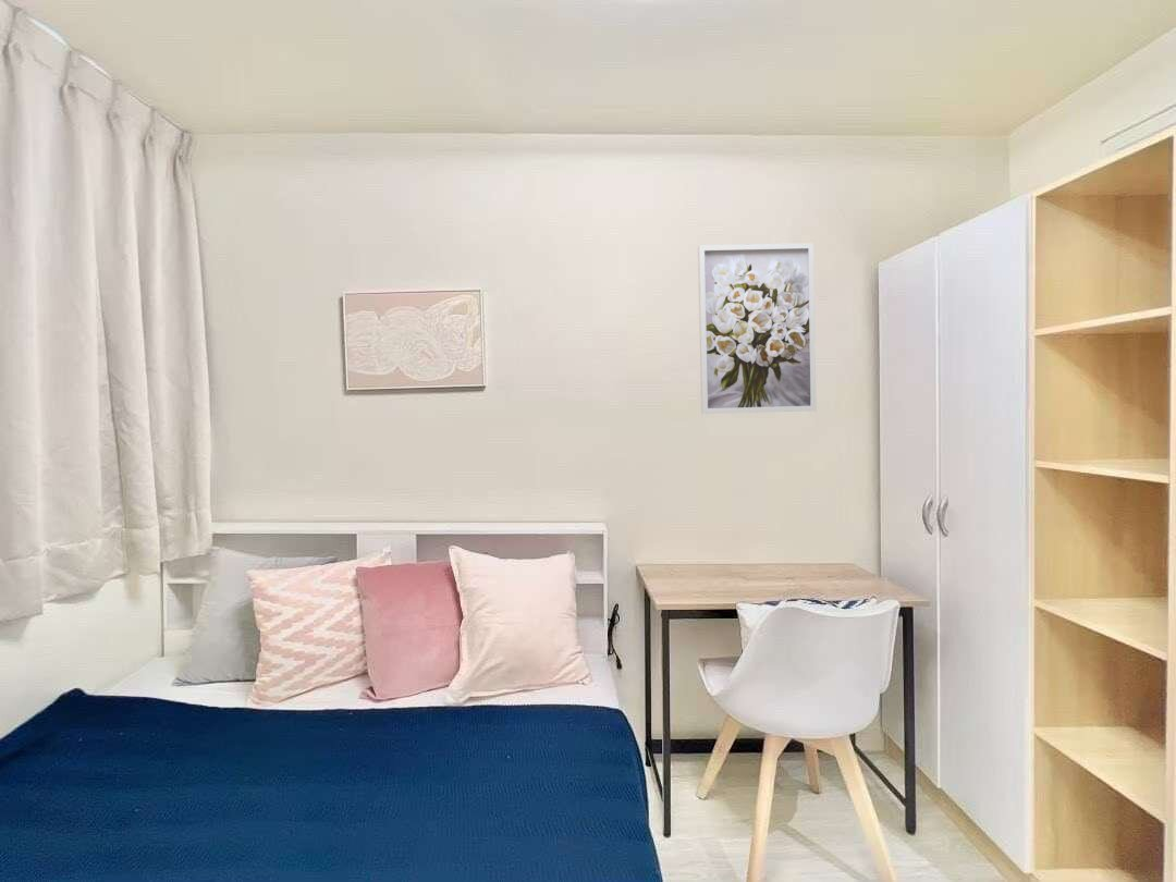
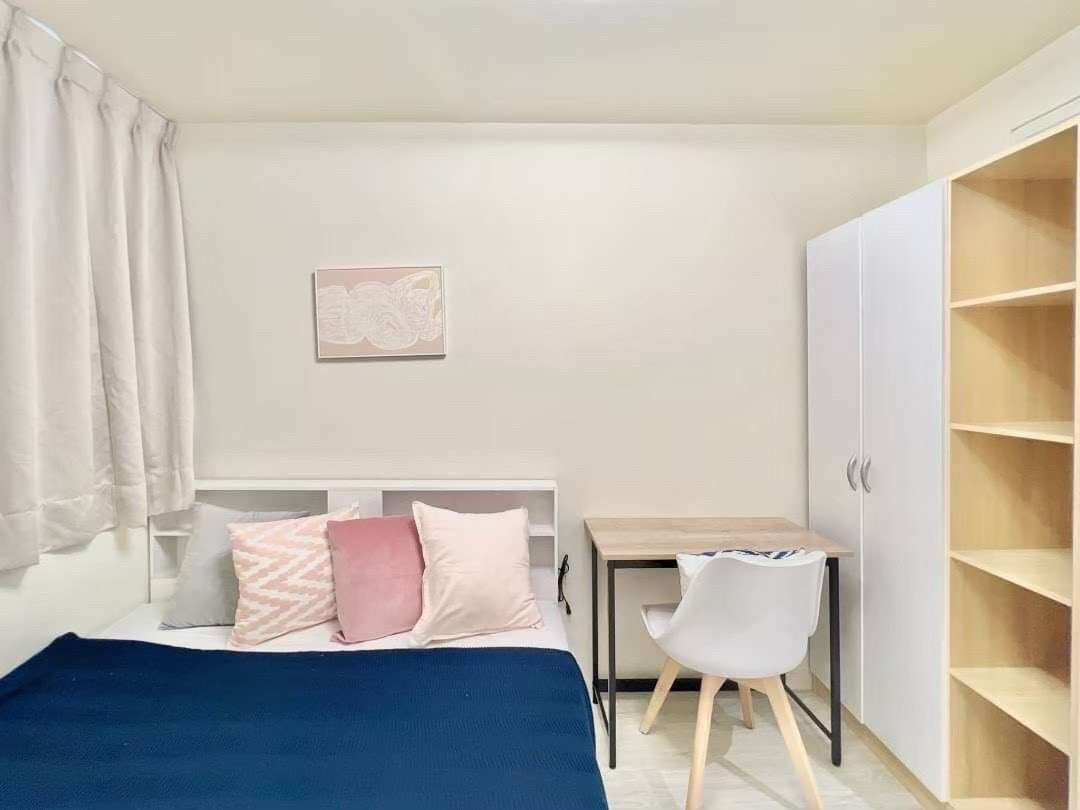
- wall art [697,242,818,415]
